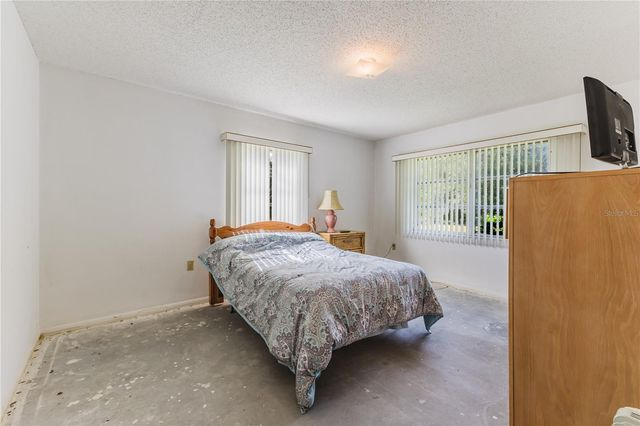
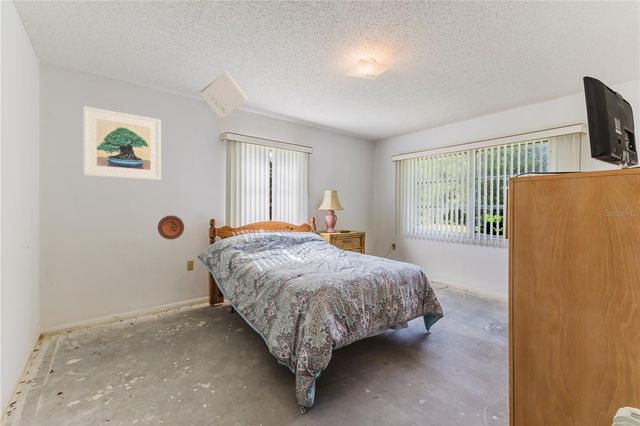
+ decorative plate [157,215,185,240]
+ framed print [83,105,162,181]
+ toilet paper roll [198,70,248,119]
